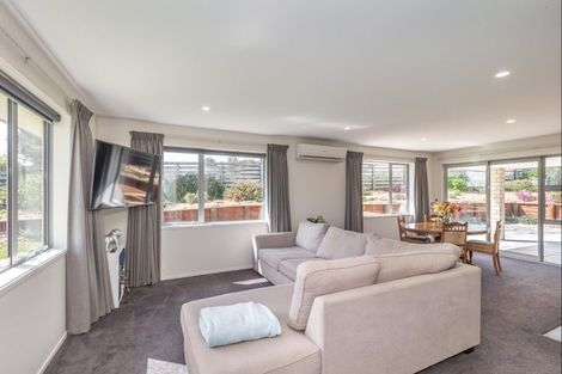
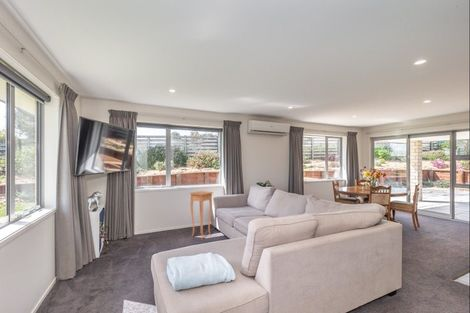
+ side table [188,190,214,241]
